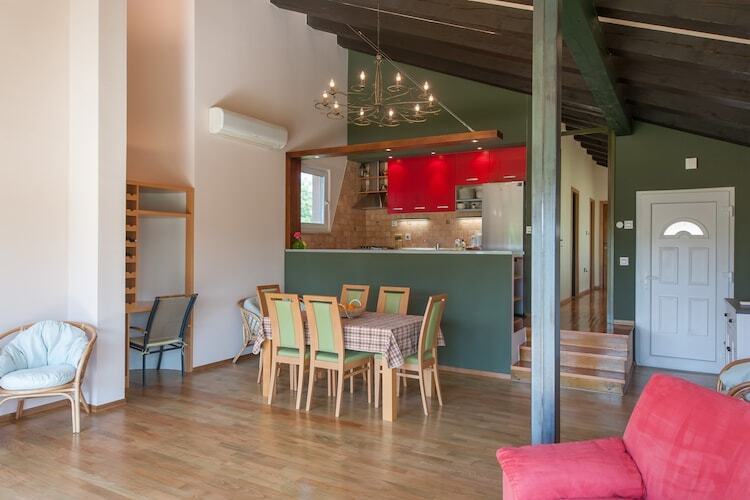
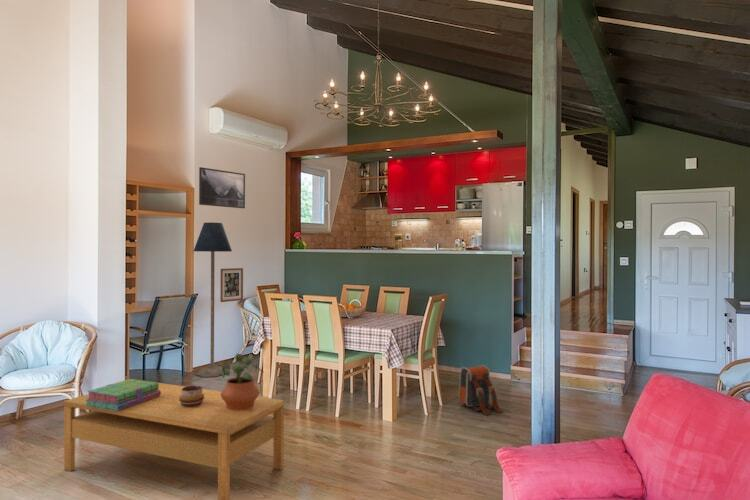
+ backpack [458,364,503,416]
+ wall art [219,267,244,303]
+ floor lamp [193,221,233,378]
+ stack of books [85,378,161,411]
+ coffee table [63,382,285,500]
+ decorative bowl [179,385,204,407]
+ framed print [198,166,246,209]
+ potted plant [218,353,265,410]
